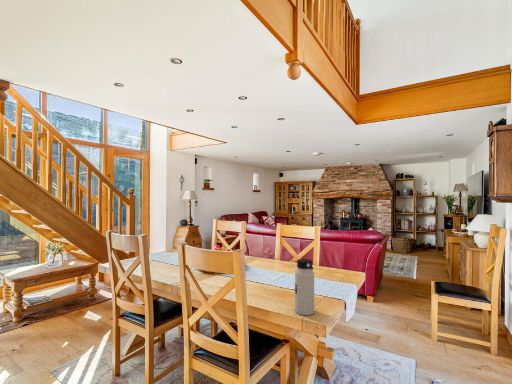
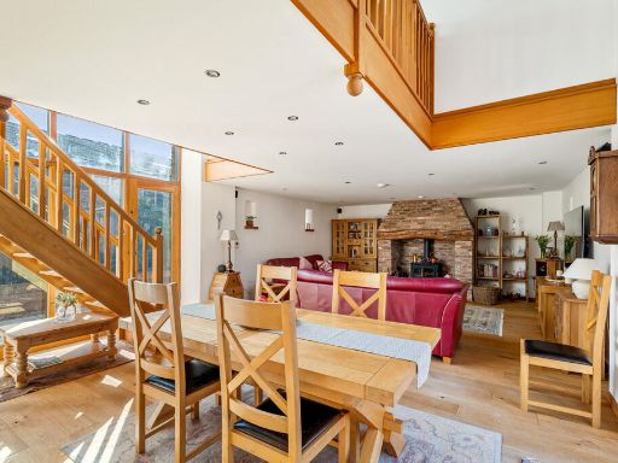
- water bottle [294,258,315,316]
